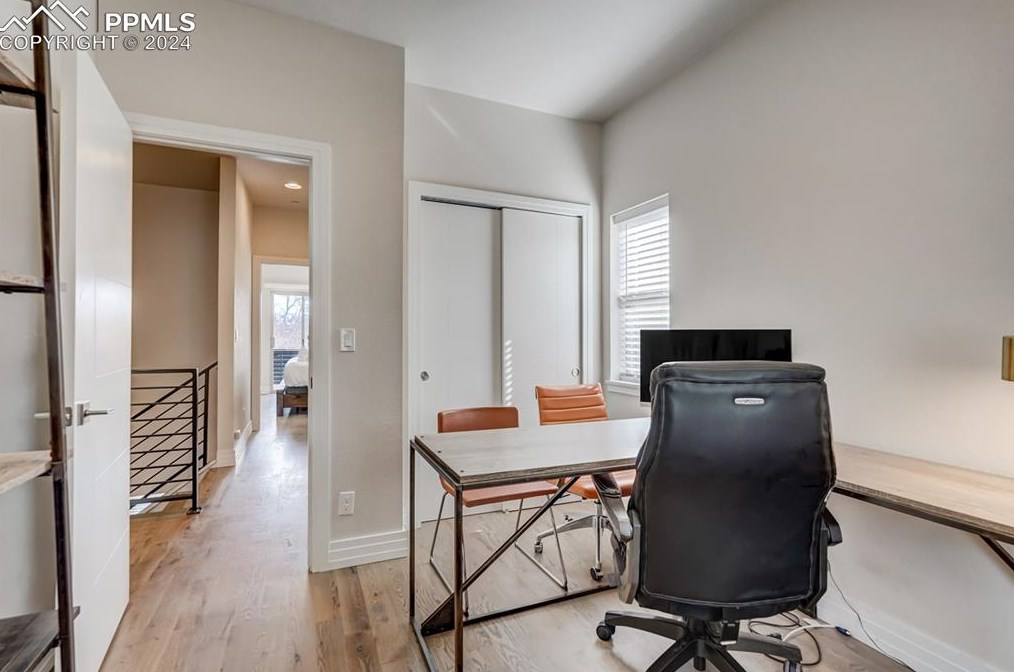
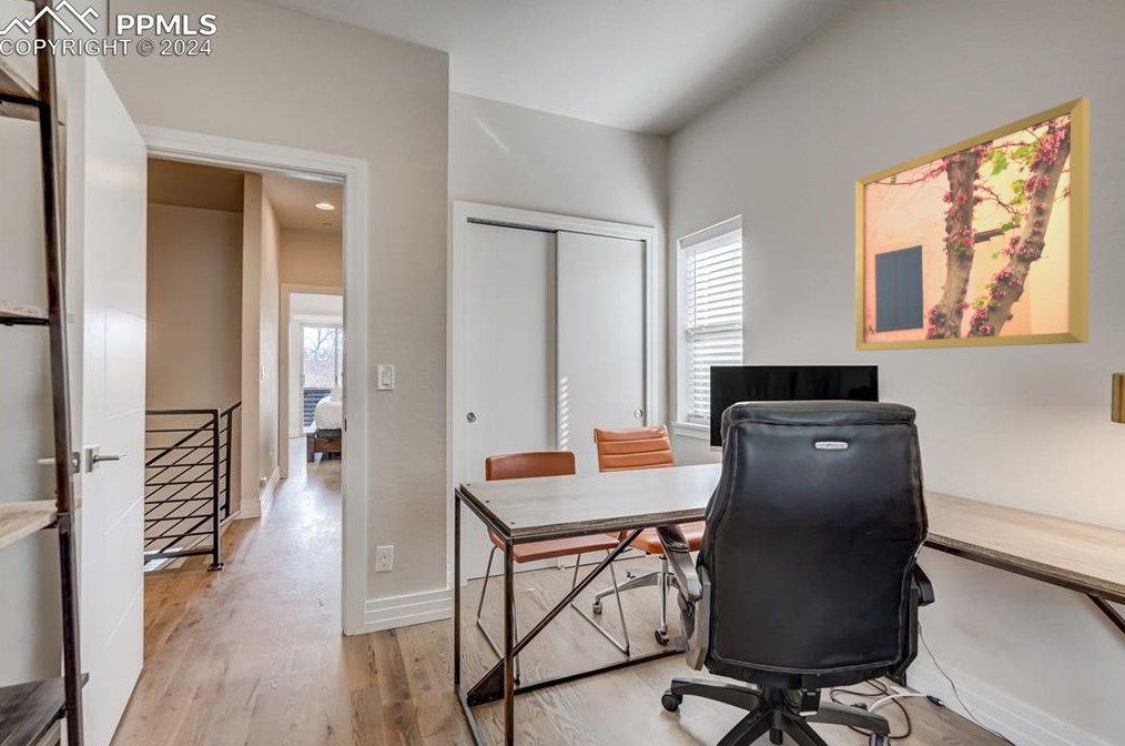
+ wall art [854,95,1091,352]
